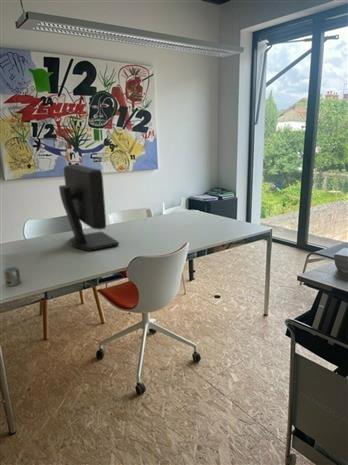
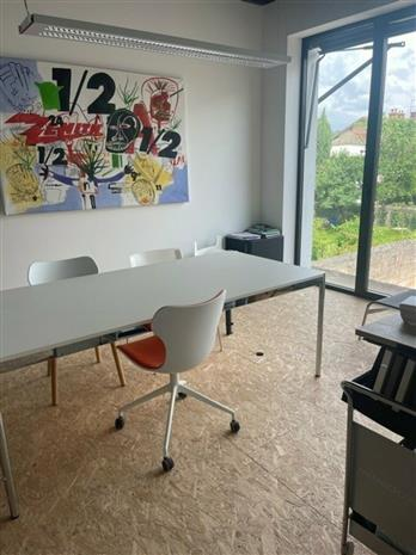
- monitor [58,163,120,252]
- cup [3,265,22,287]
